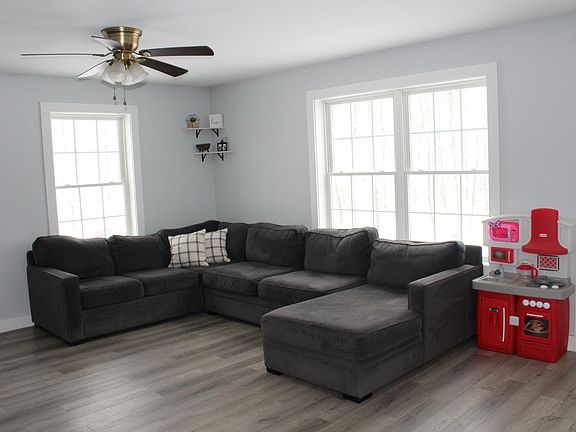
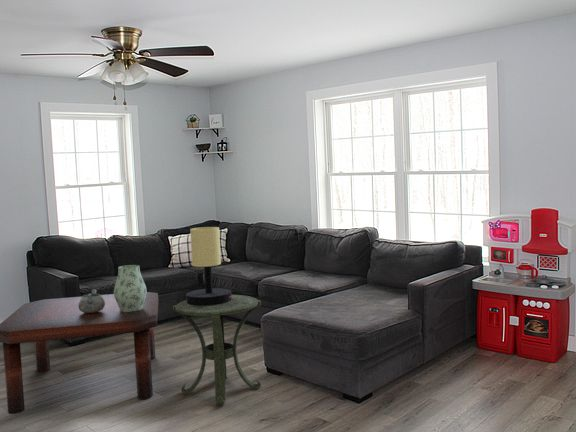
+ table lamp [185,226,232,306]
+ coffee table [0,291,159,415]
+ vase [113,264,148,312]
+ side table [172,294,262,406]
+ decorative bowl [78,288,105,313]
